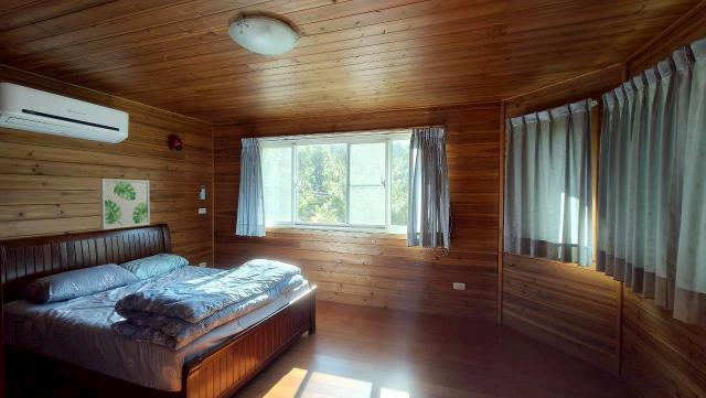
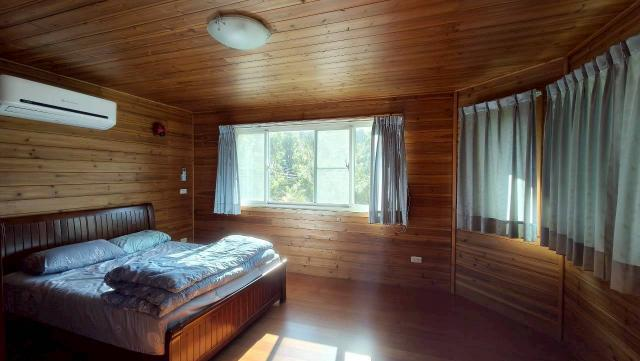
- wall art [99,178,151,230]
